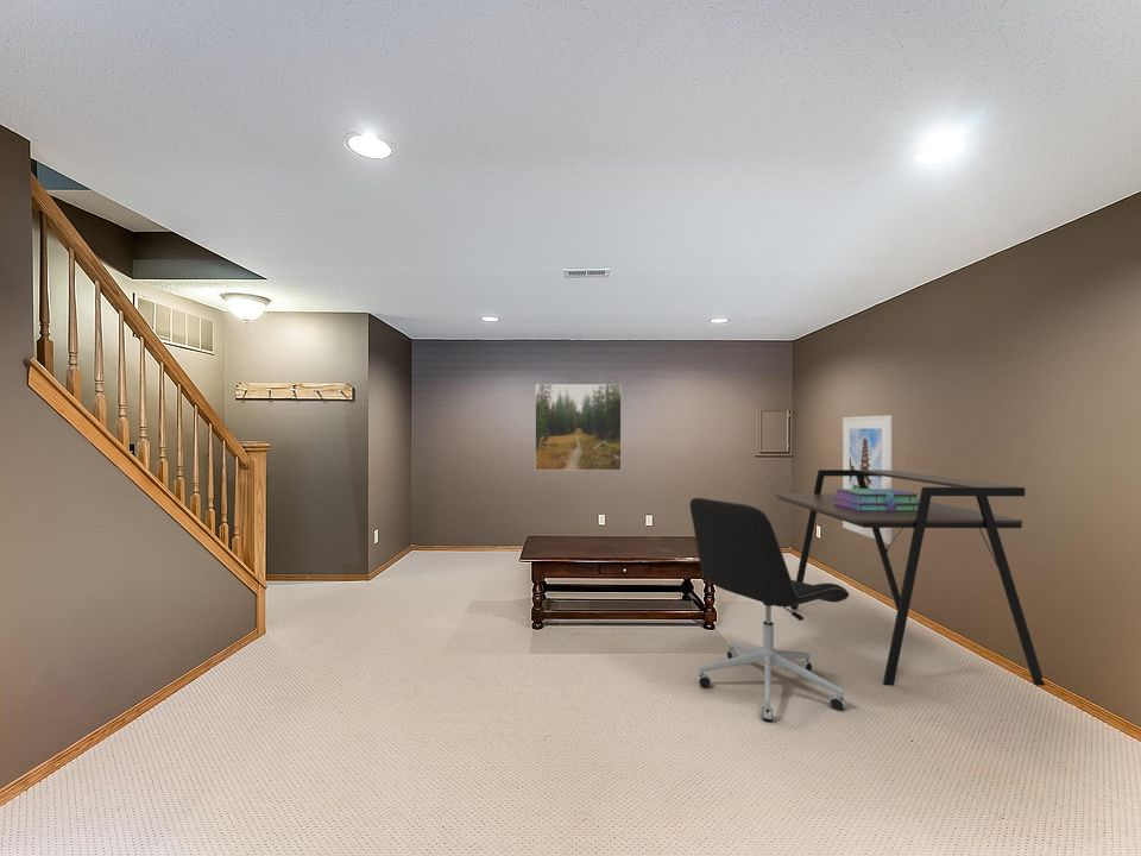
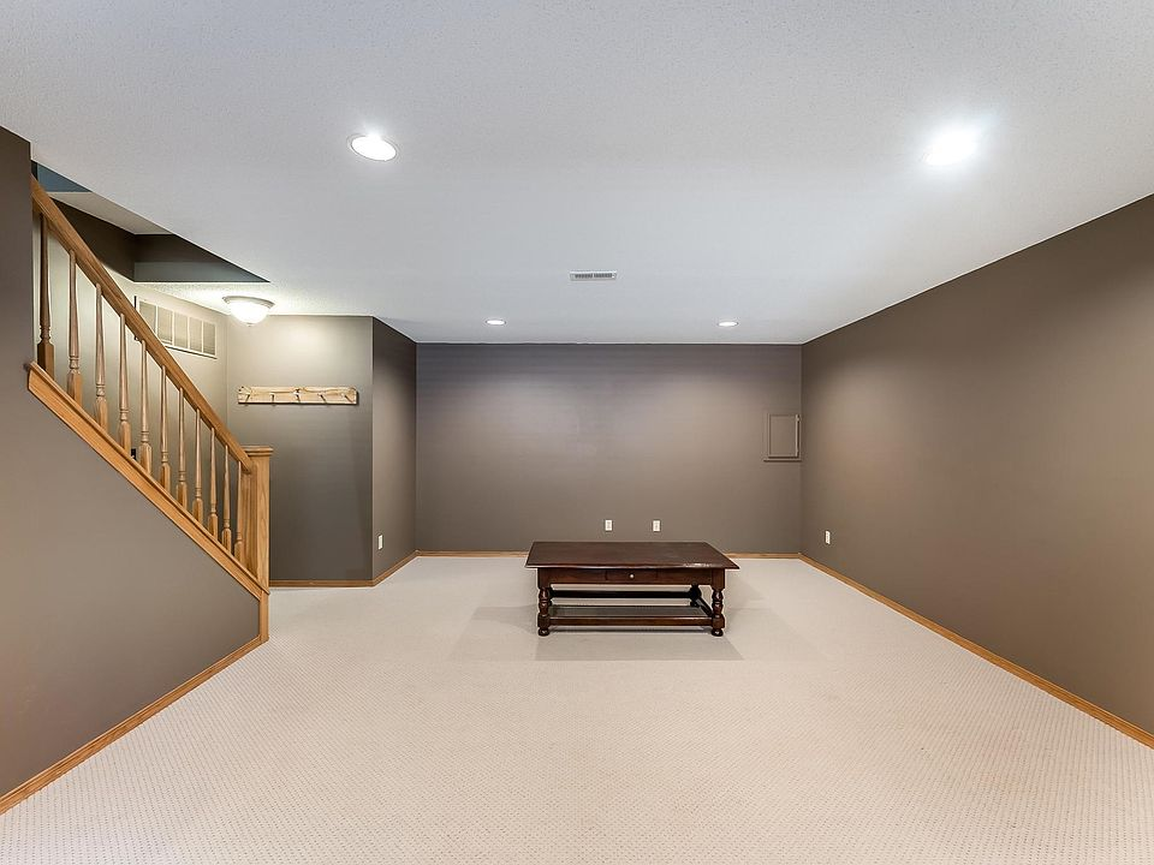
- stack of books [834,487,919,511]
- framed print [841,414,893,546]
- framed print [534,383,623,472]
- office chair [689,497,850,723]
- desk [773,468,1046,687]
